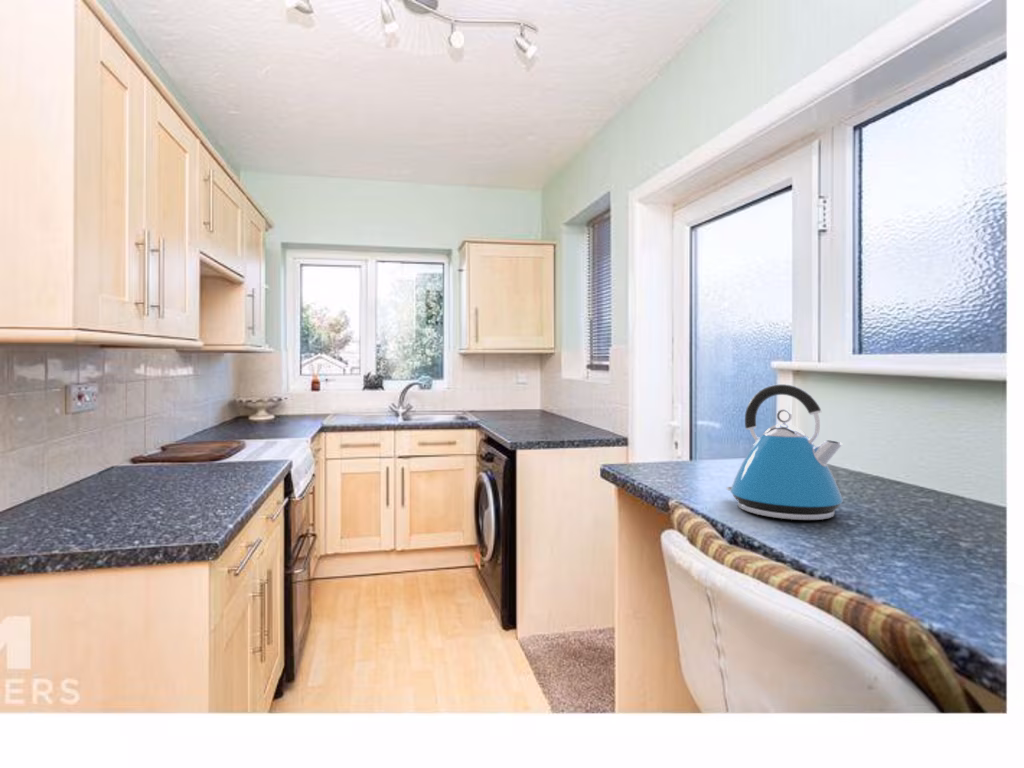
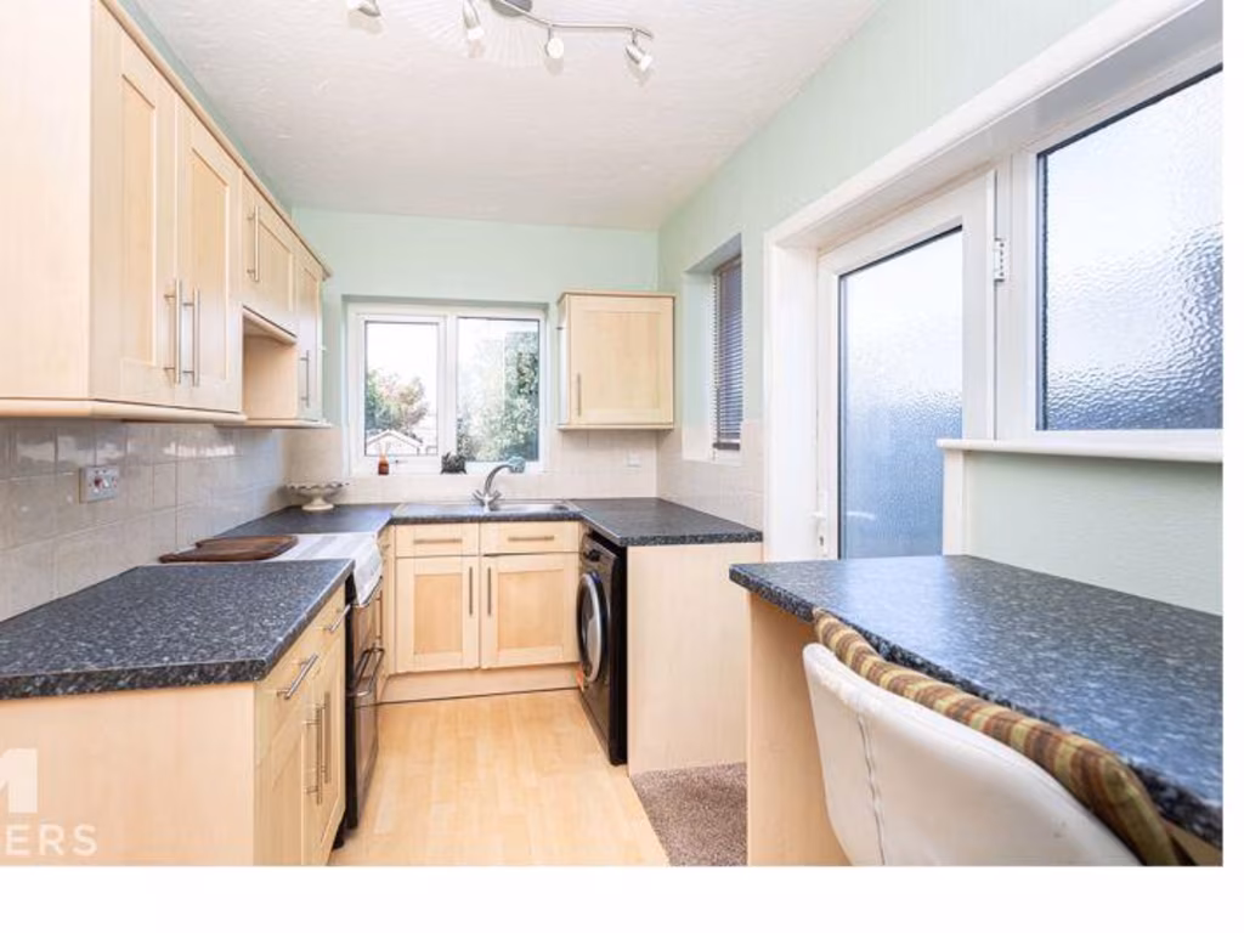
- kettle [726,383,844,521]
